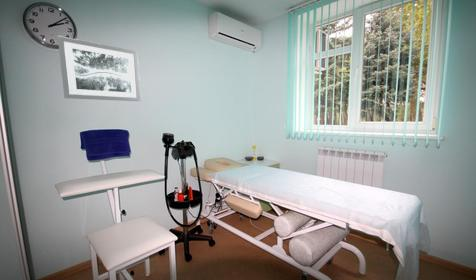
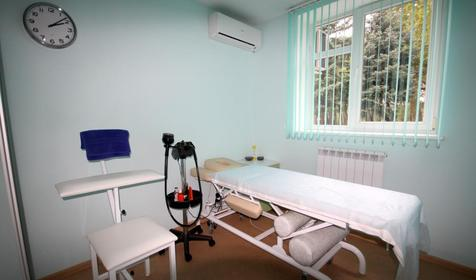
- wall art [57,35,142,102]
